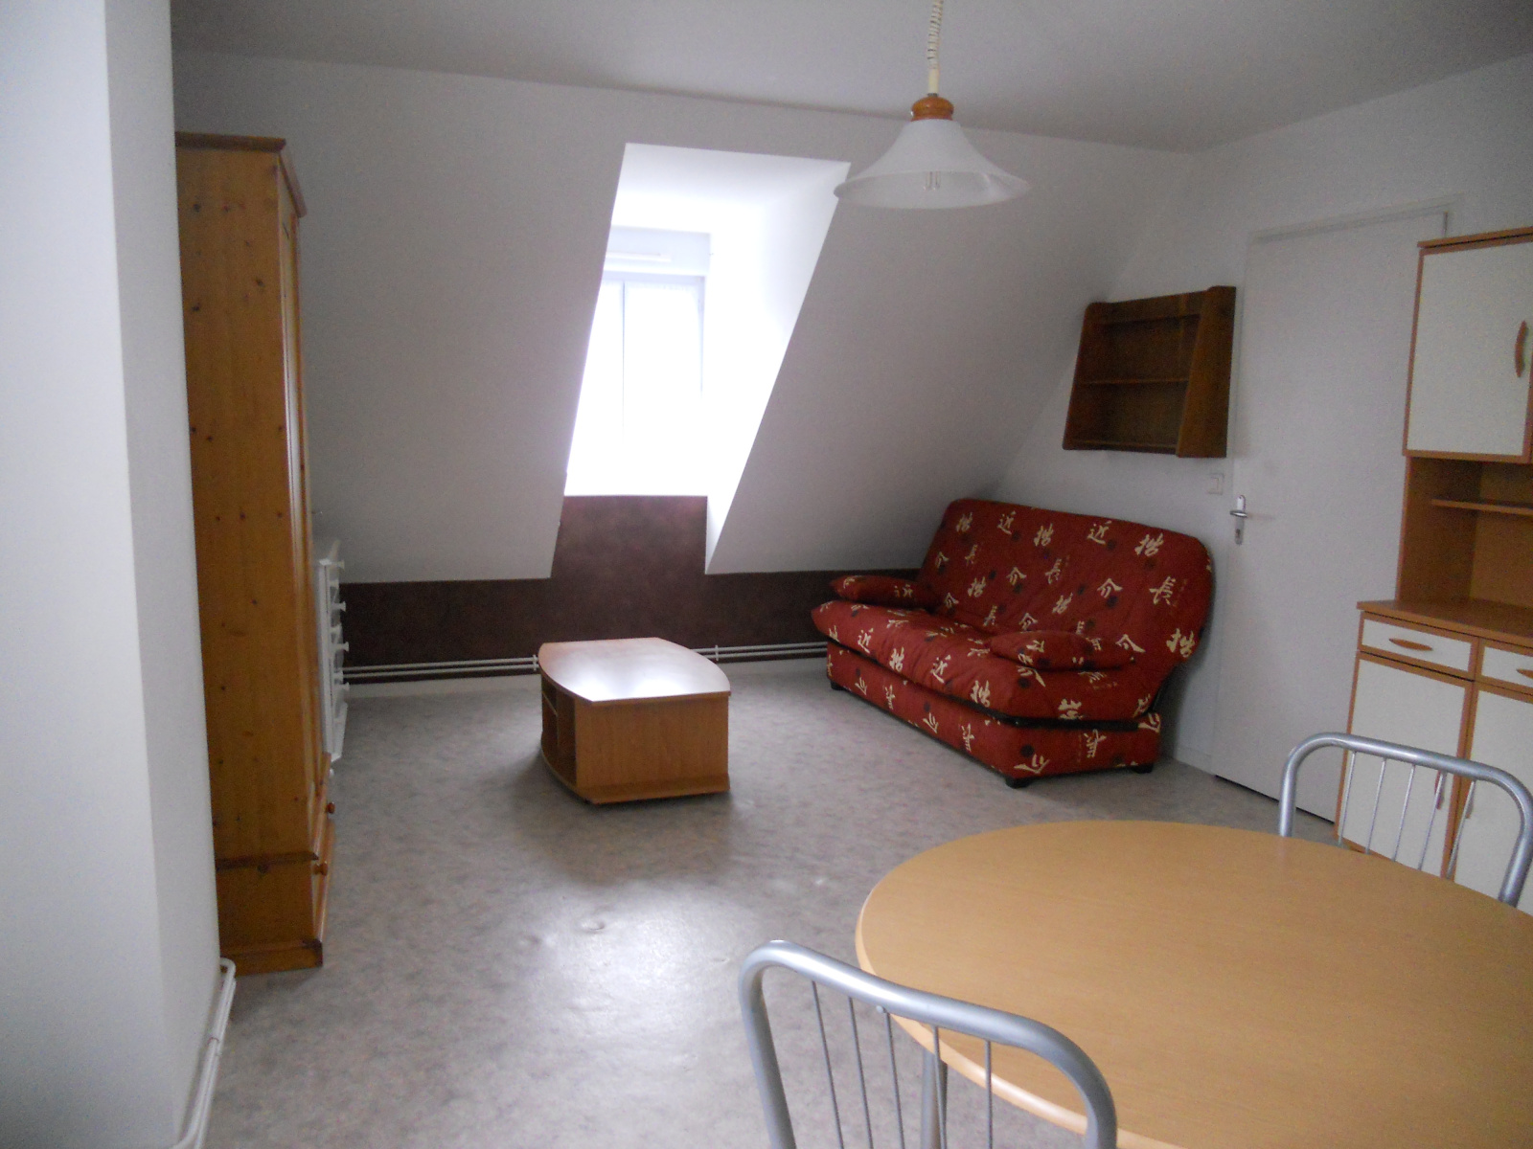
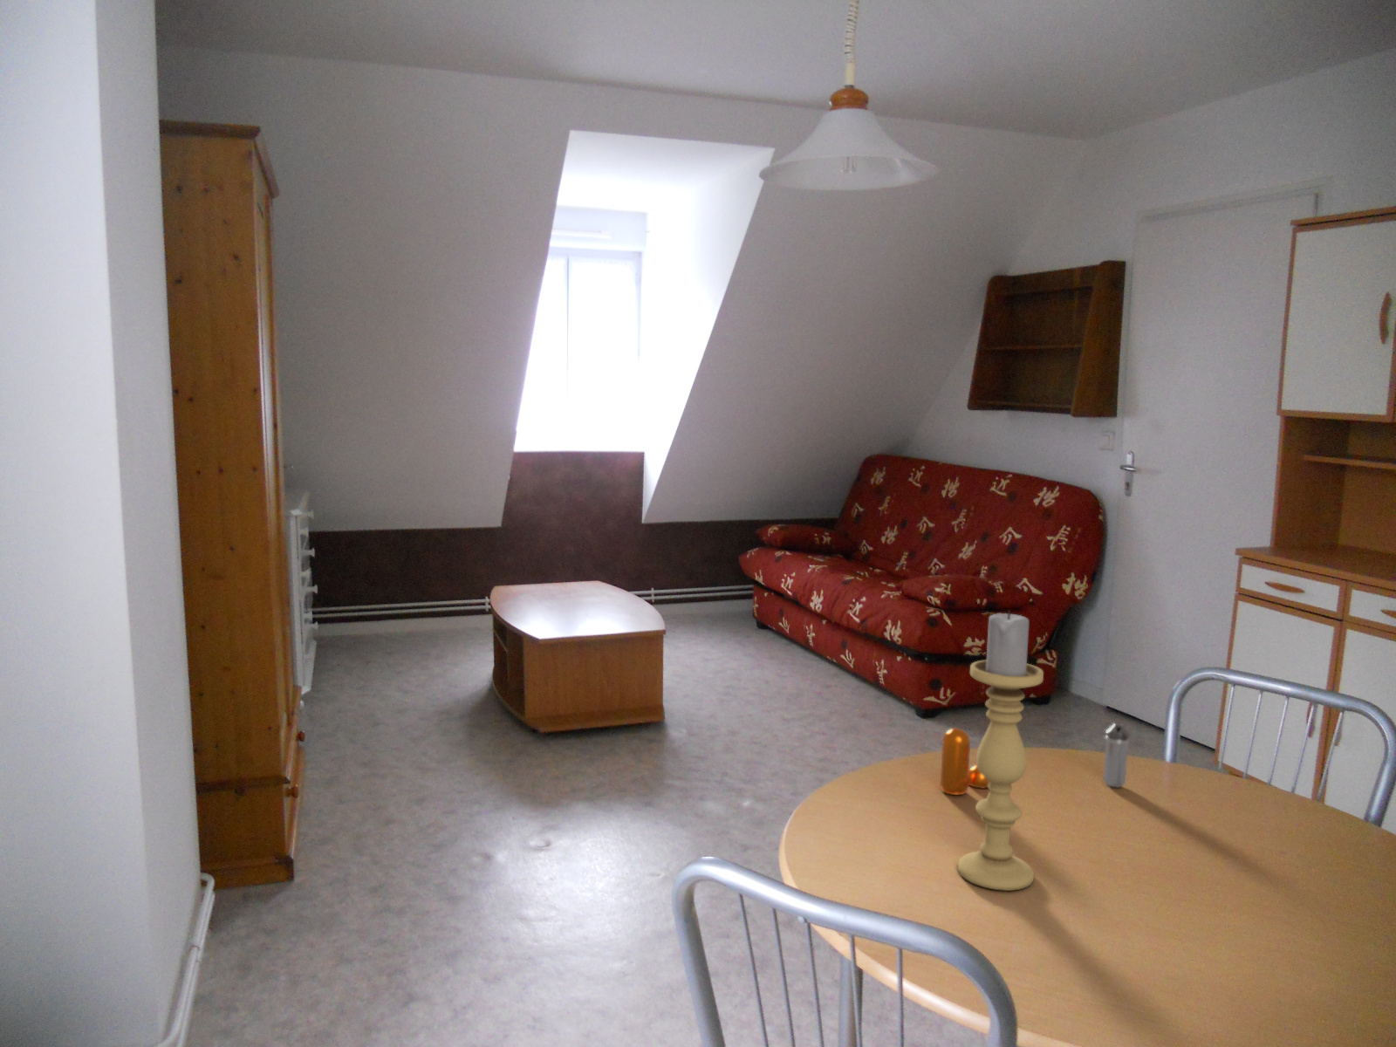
+ candle holder [957,610,1044,892]
+ shaker [1103,723,1130,787]
+ pepper shaker [940,727,989,796]
